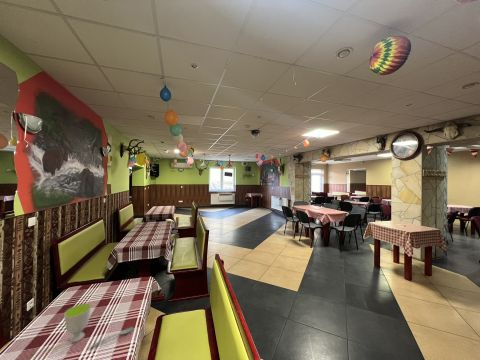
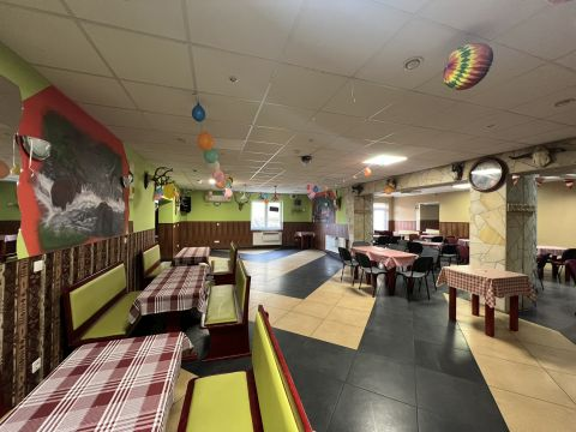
- cup [63,303,92,343]
- spoon [89,326,135,349]
